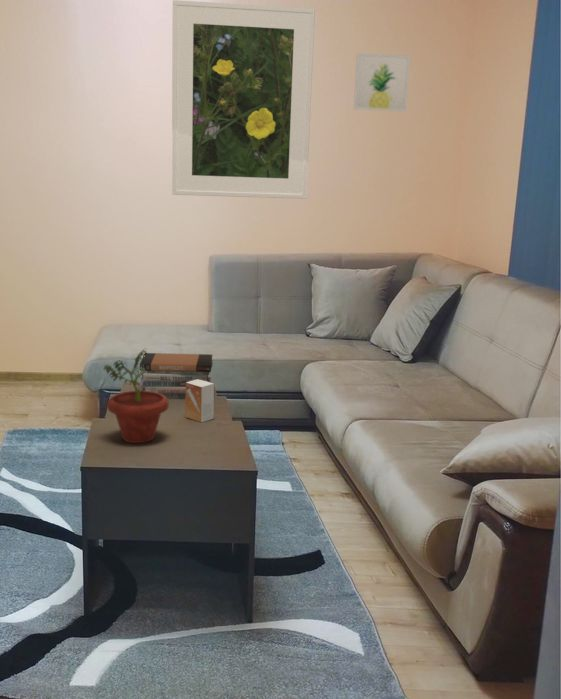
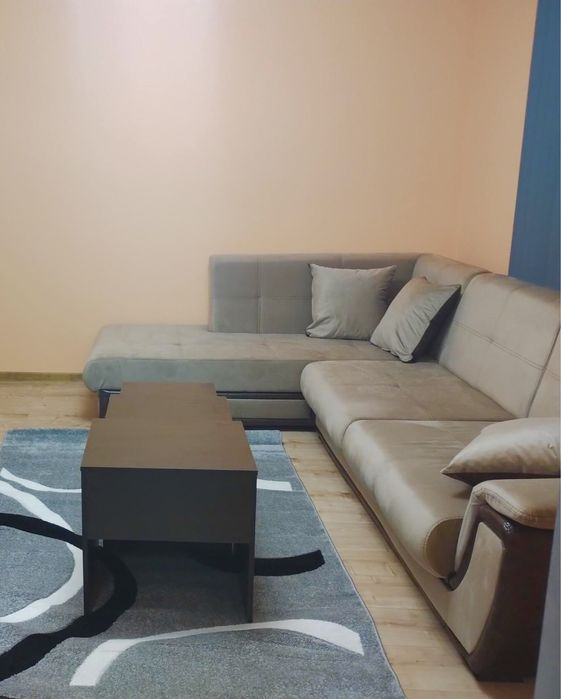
- small box [184,379,215,423]
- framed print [171,0,316,200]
- potted plant [100,348,170,444]
- book stack [139,352,214,400]
- wall art [353,52,411,113]
